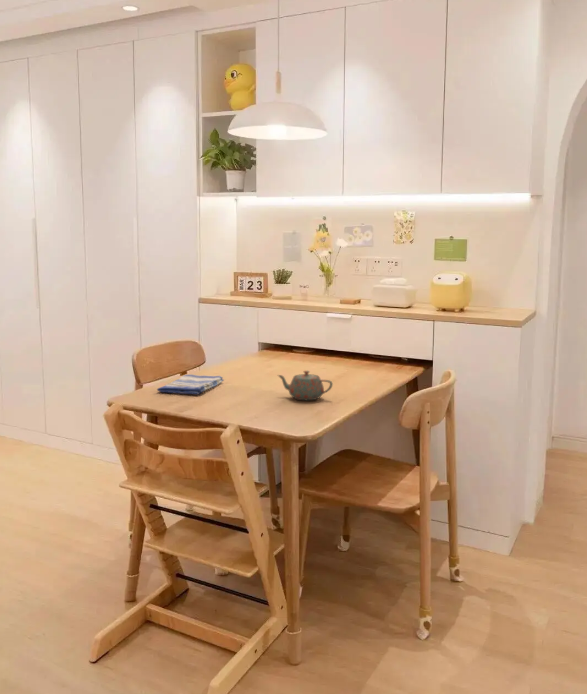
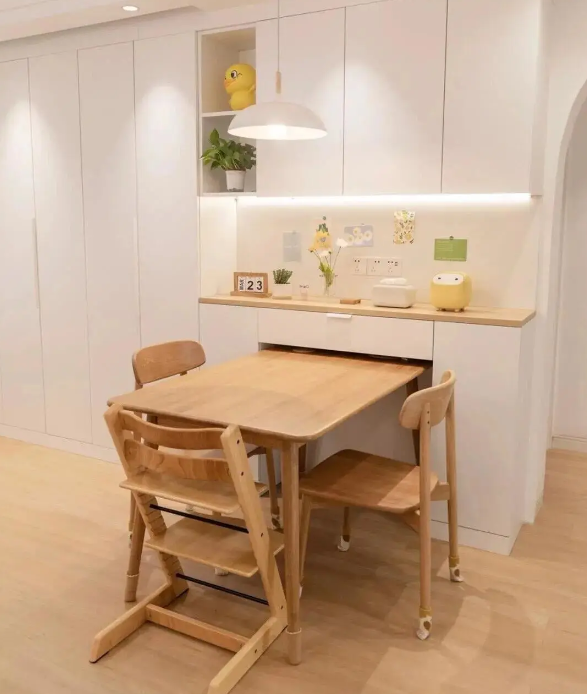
- teapot [277,370,334,401]
- dish towel [156,373,225,395]
